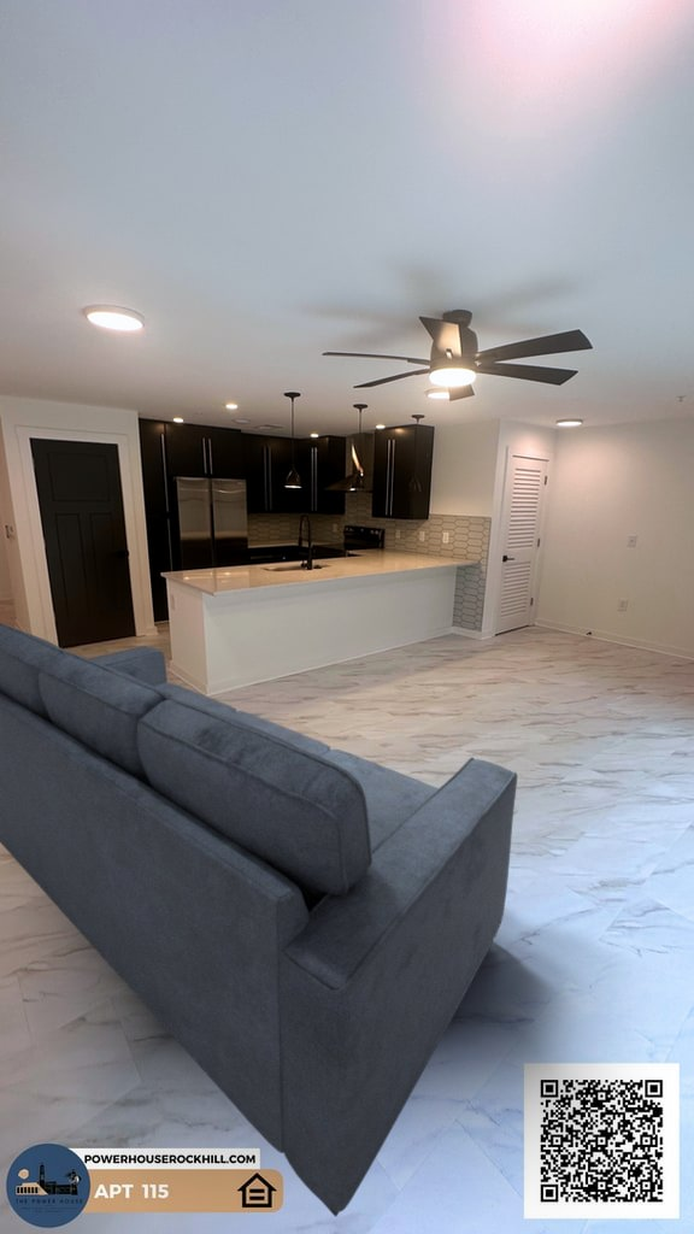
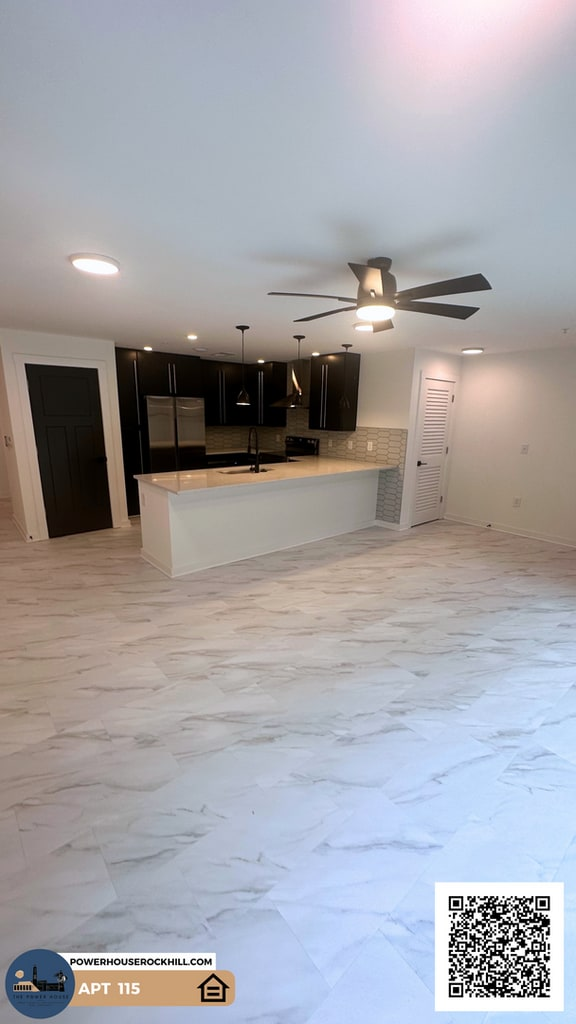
- sofa [0,622,518,1218]
